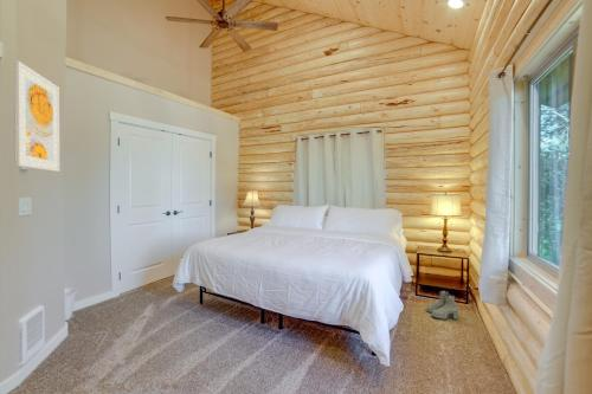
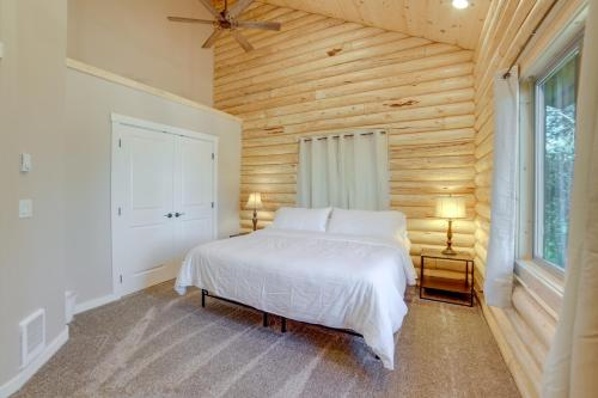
- boots [425,290,459,321]
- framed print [13,59,60,173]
